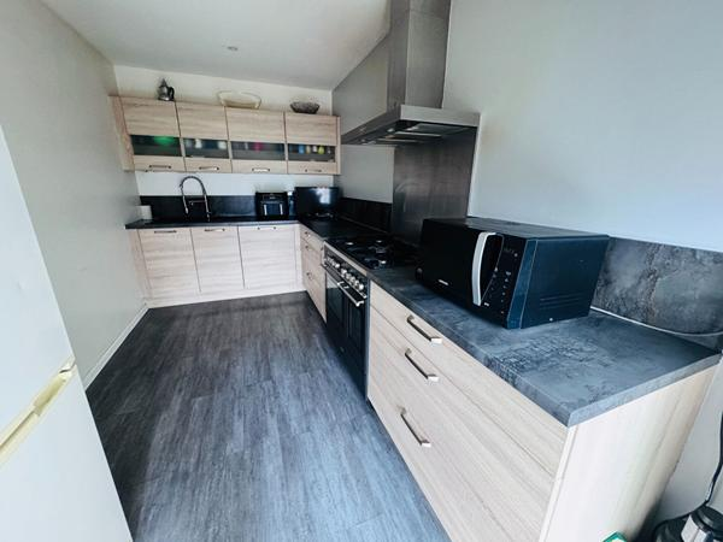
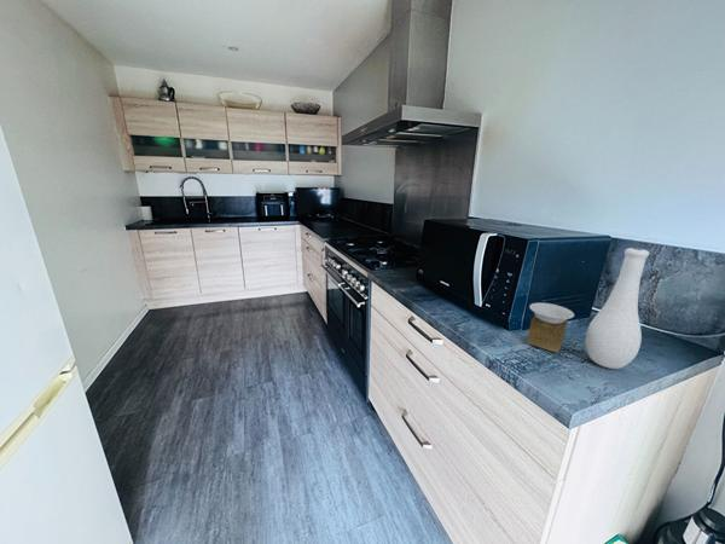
+ vase [526,247,650,370]
